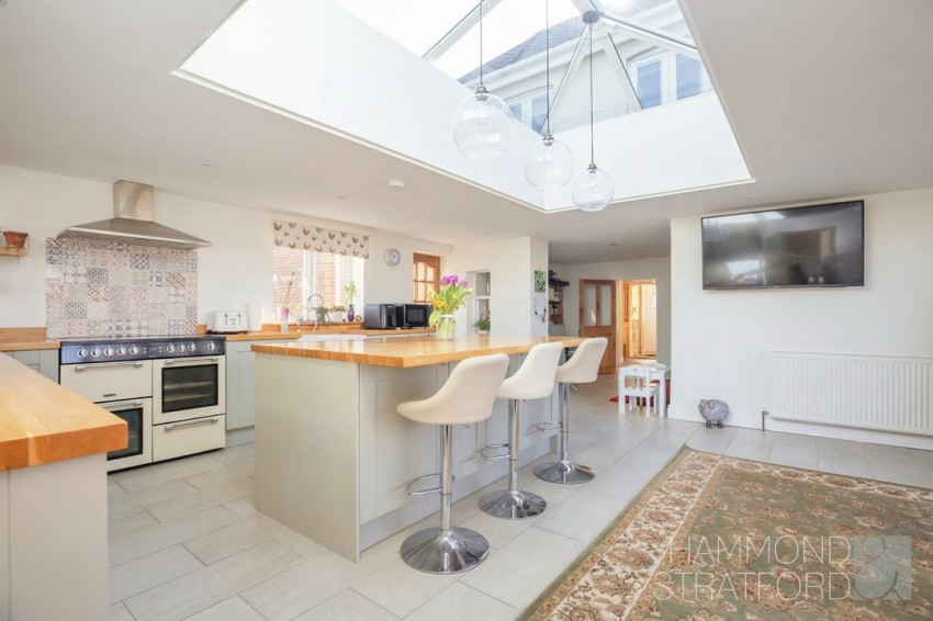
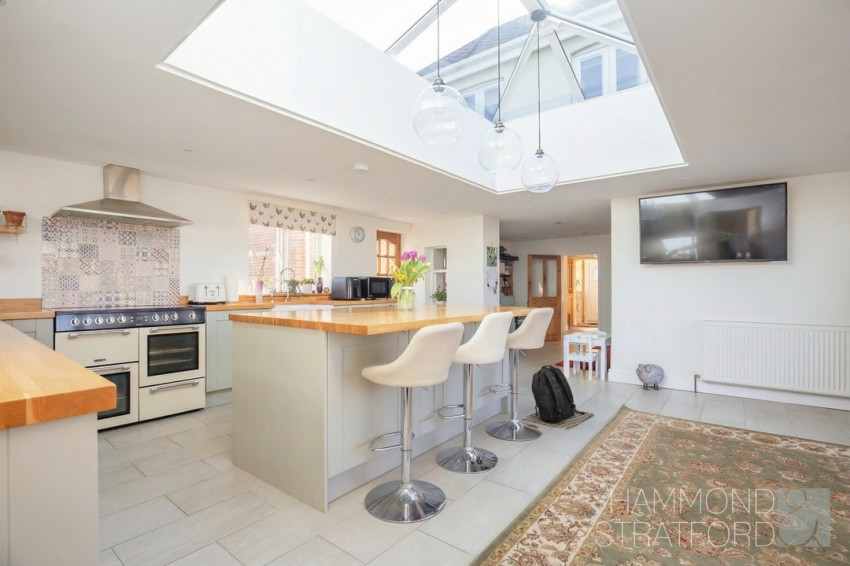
+ backpack [522,364,594,431]
